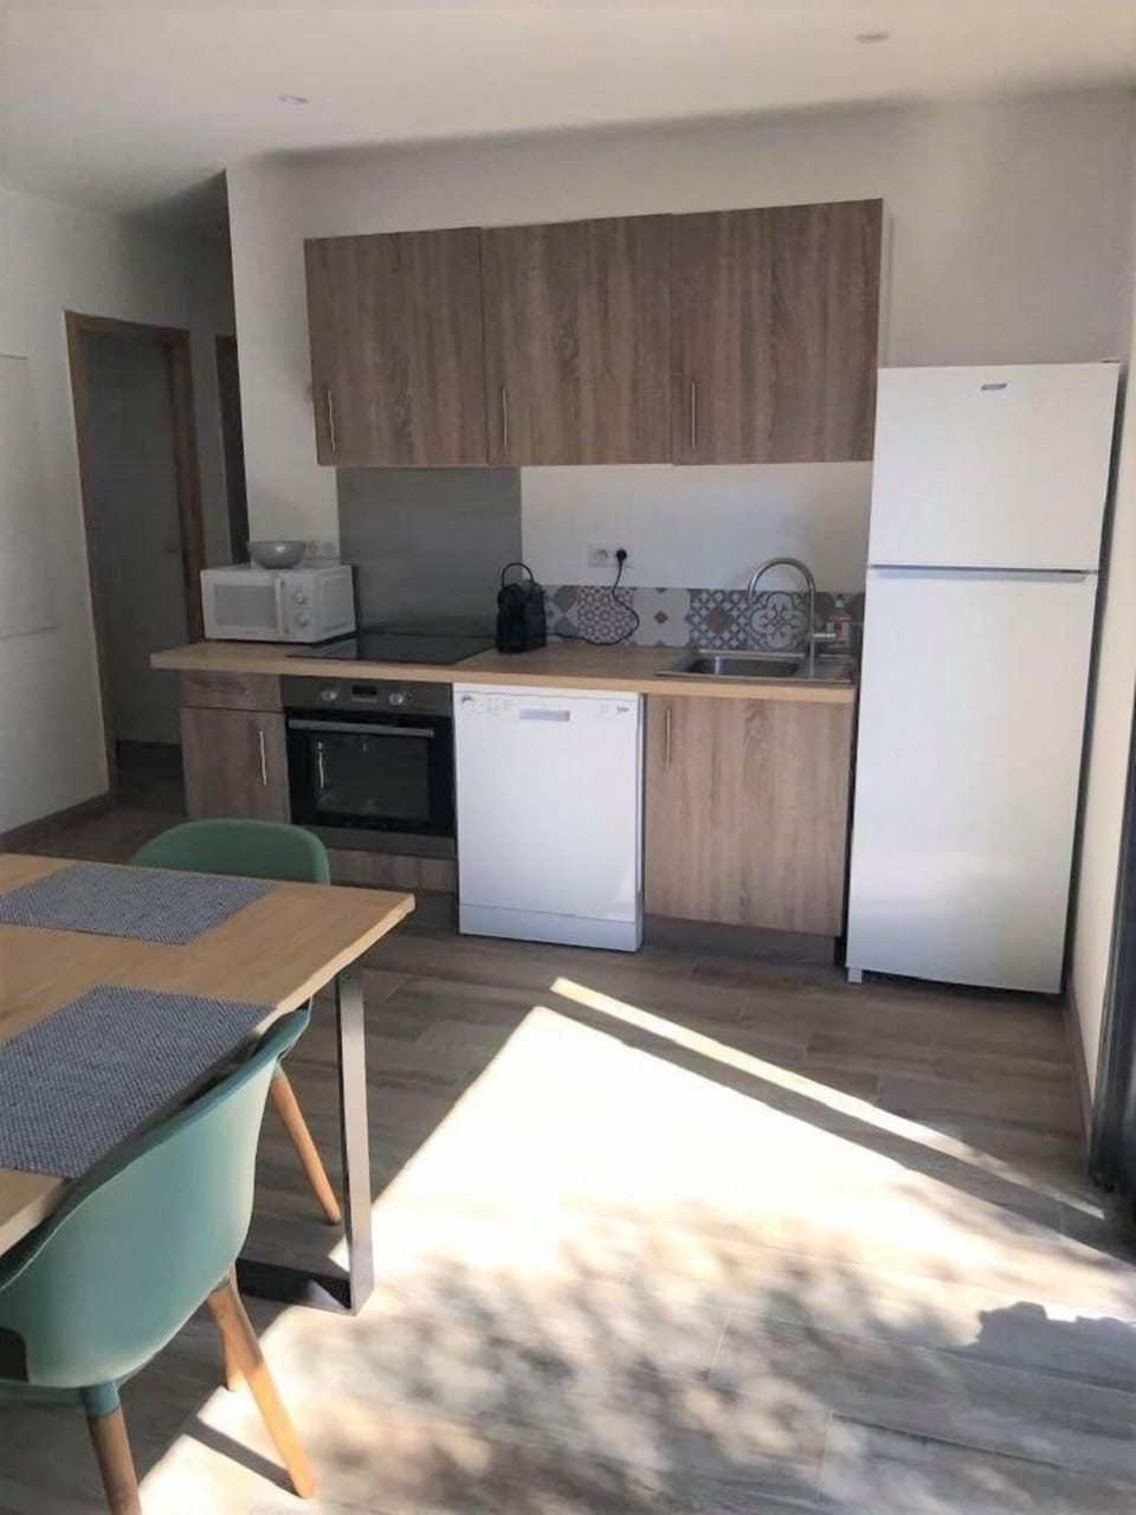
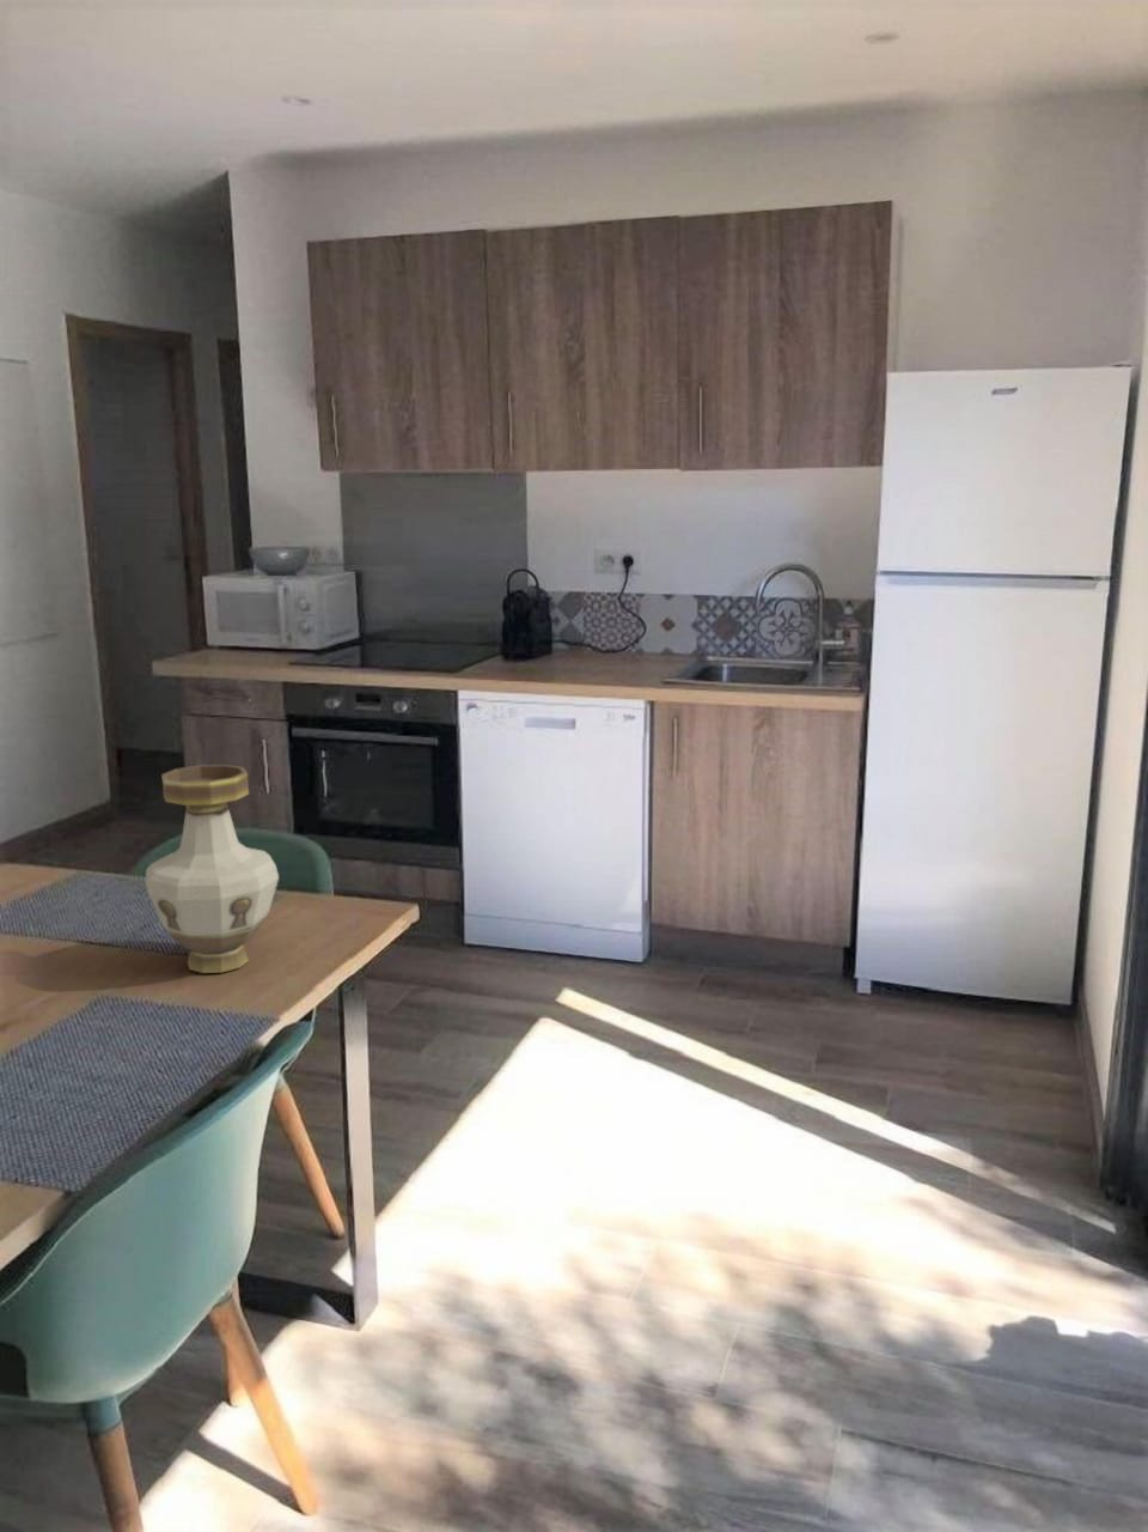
+ vase [144,764,280,975]
